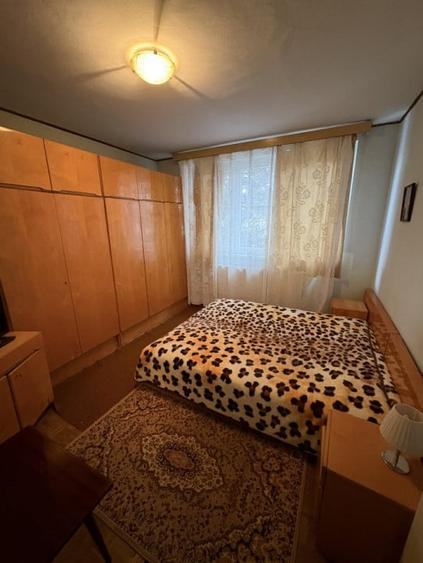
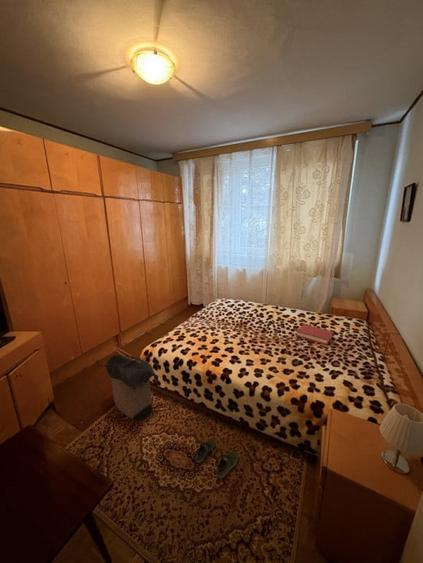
+ hardback book [295,323,335,346]
+ shoe [194,437,239,479]
+ laundry hamper [103,346,159,422]
